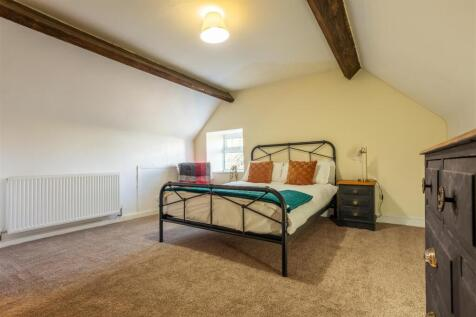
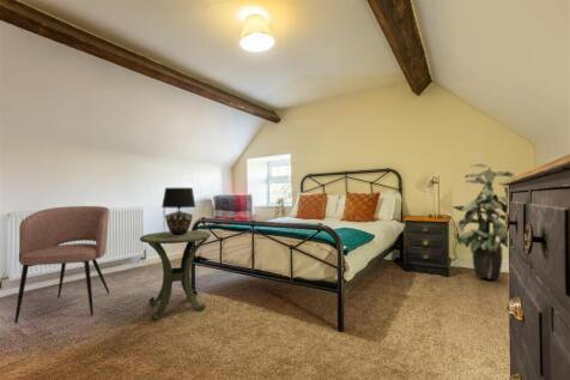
+ armchair [13,205,110,325]
+ side table [139,230,212,320]
+ table lamp [160,187,196,236]
+ indoor plant [451,163,515,281]
